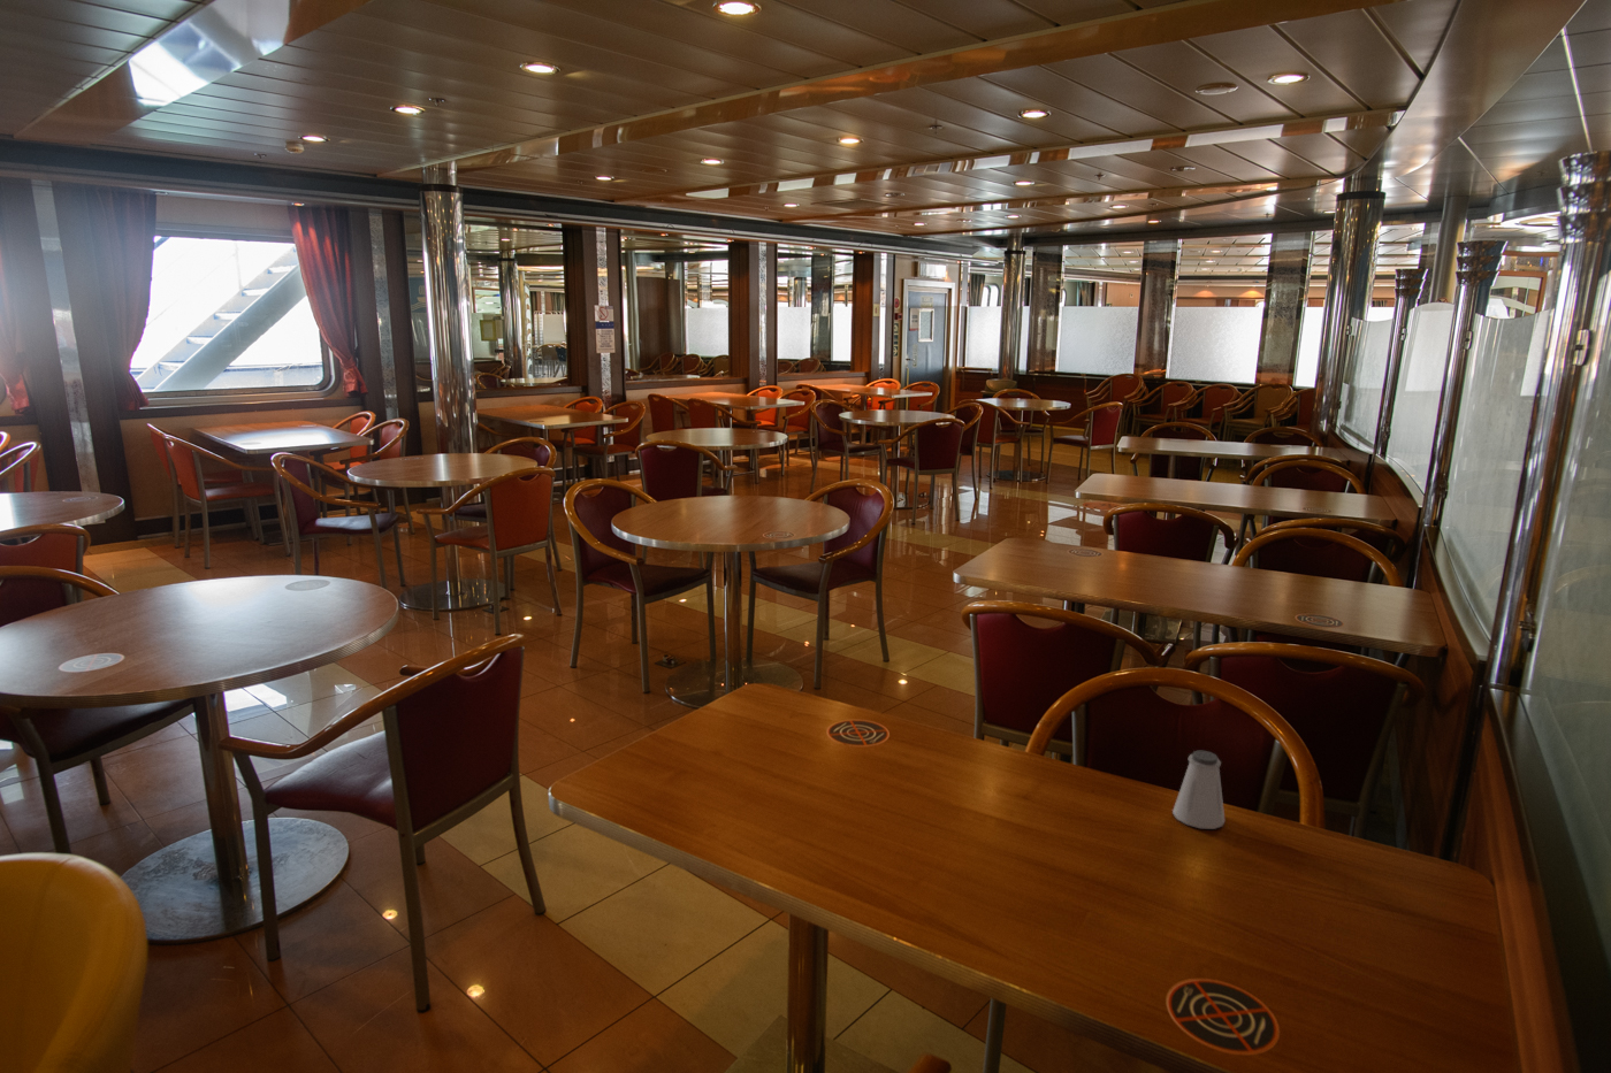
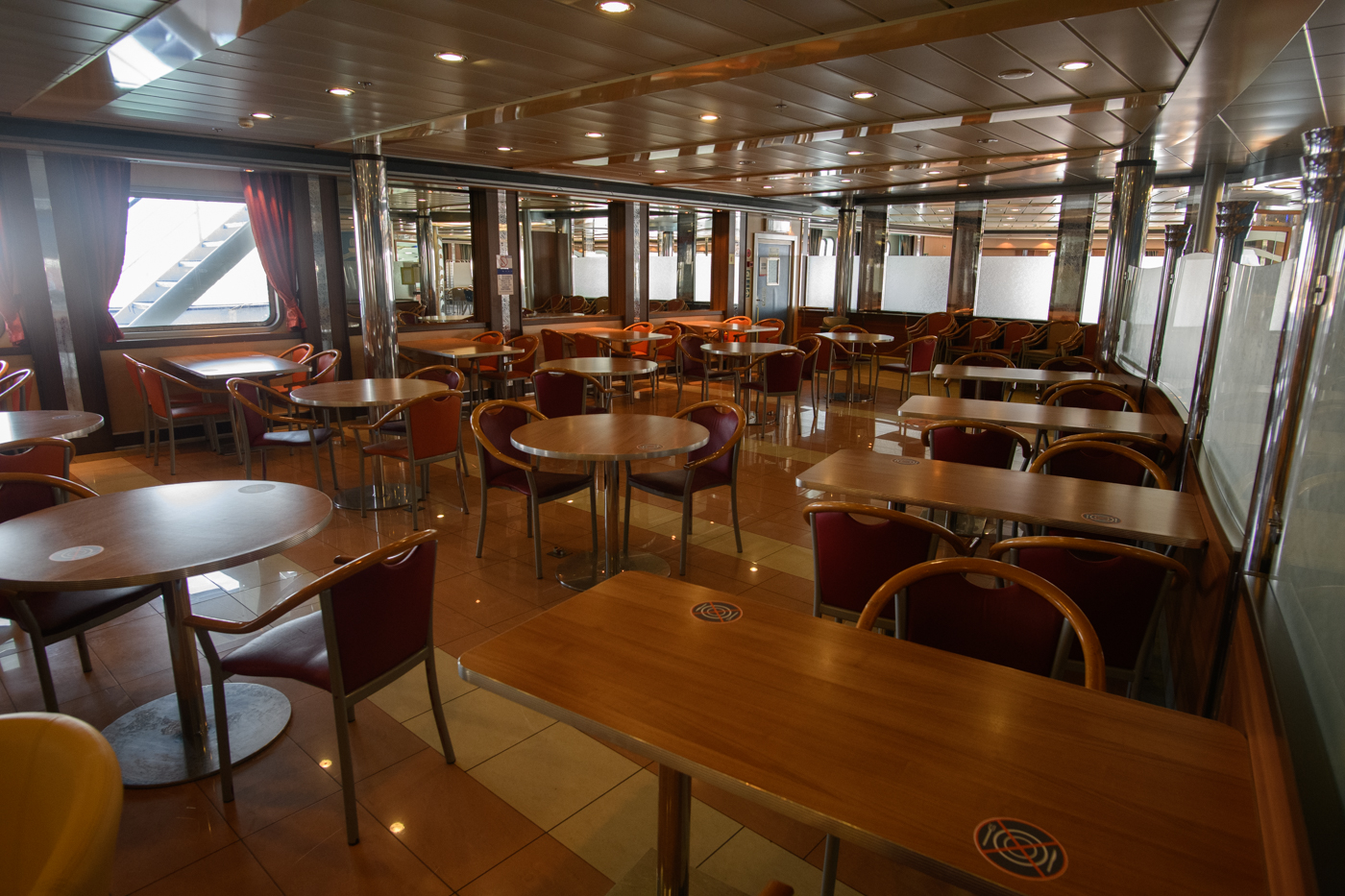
- saltshaker [1171,750,1225,830]
